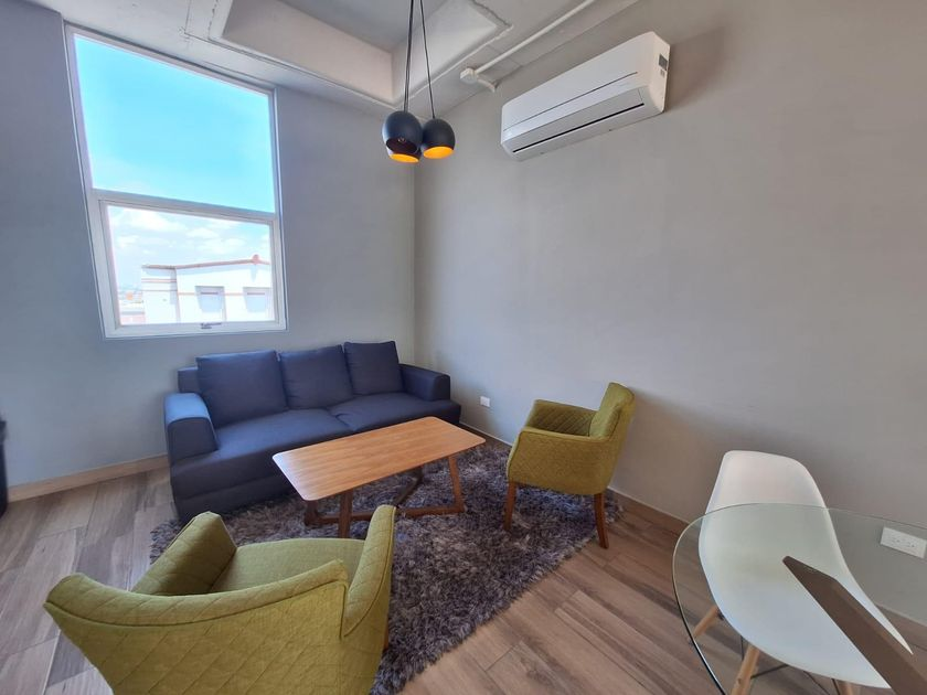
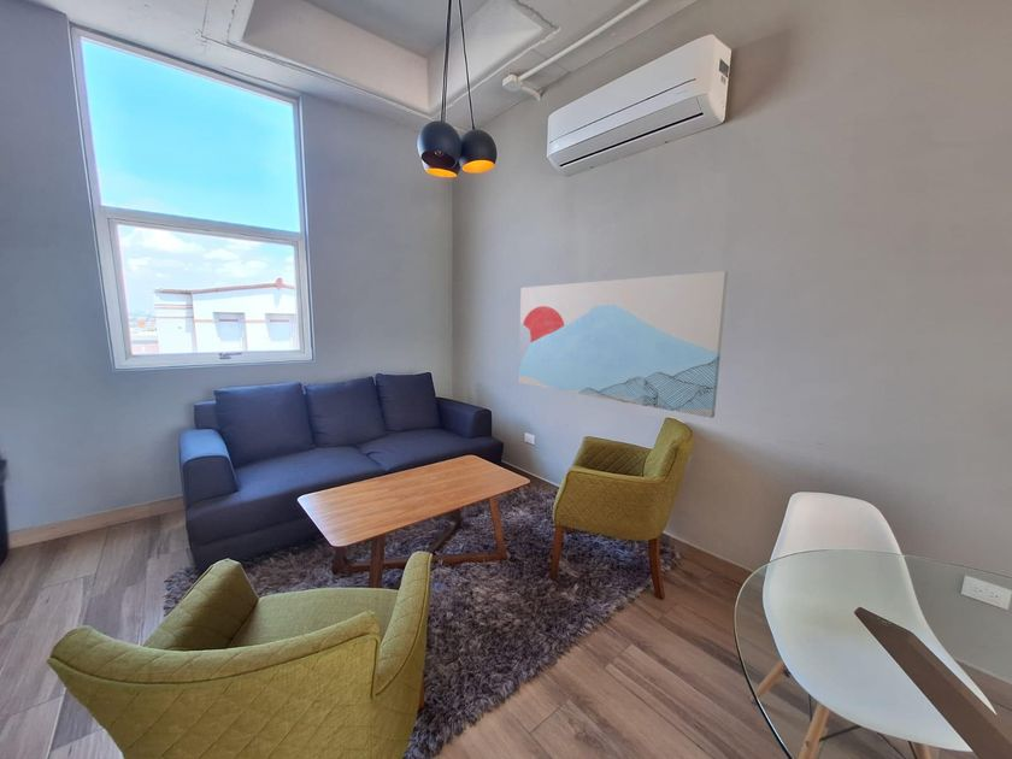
+ wall art [517,270,729,419]
